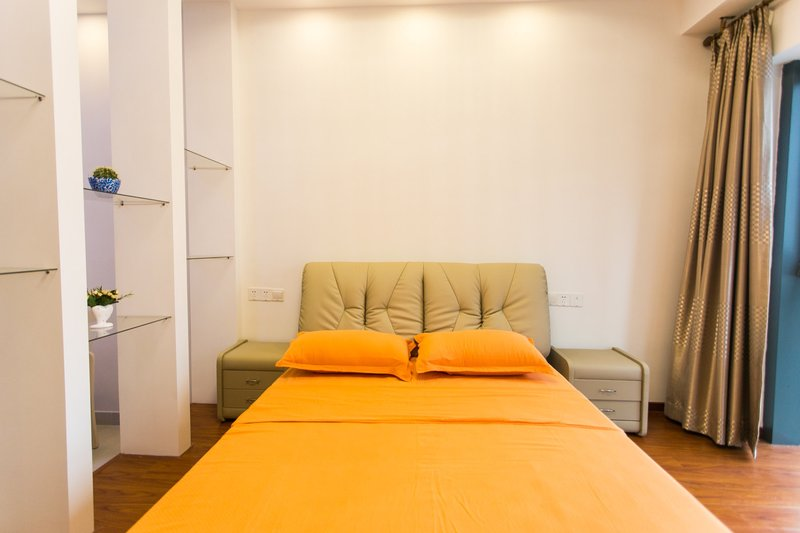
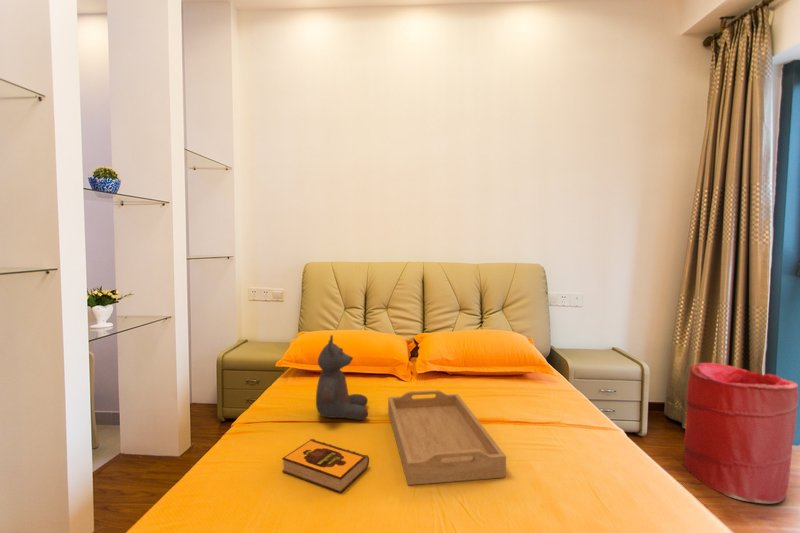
+ hardback book [281,438,370,494]
+ serving tray [387,389,507,486]
+ teddy bear [315,334,369,421]
+ laundry hamper [683,362,799,504]
